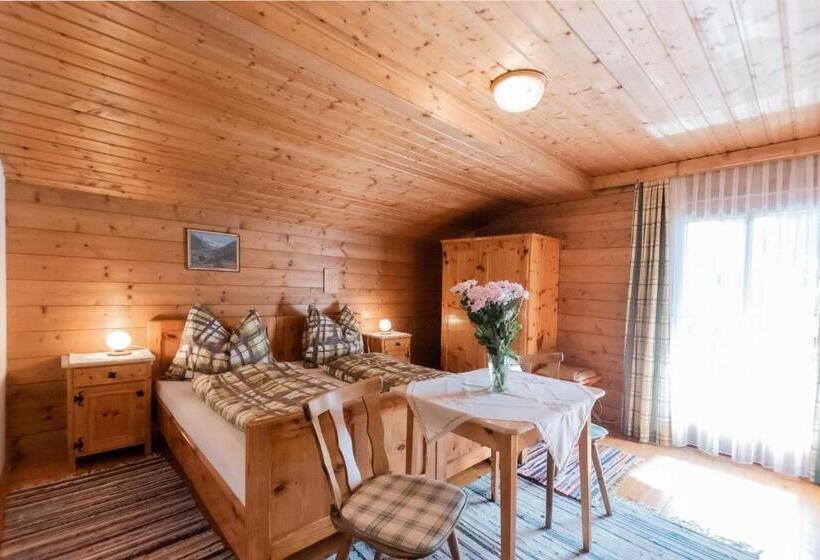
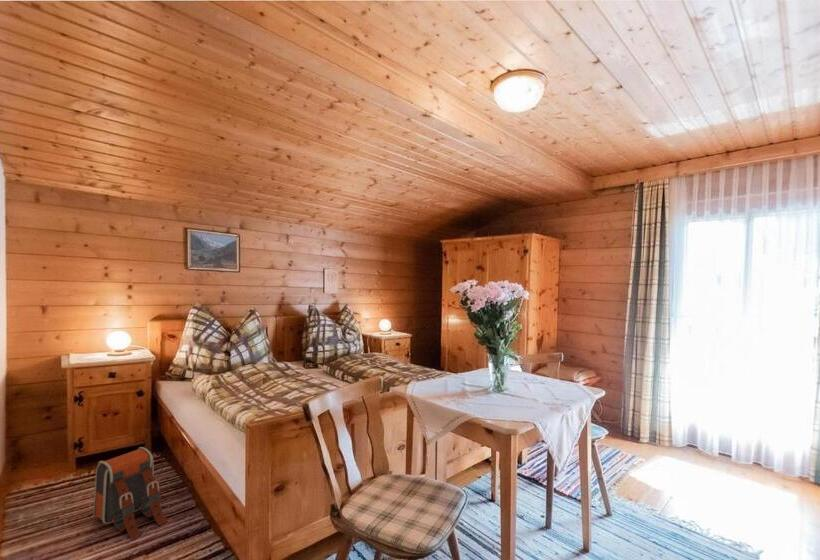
+ backpack [92,446,169,541]
